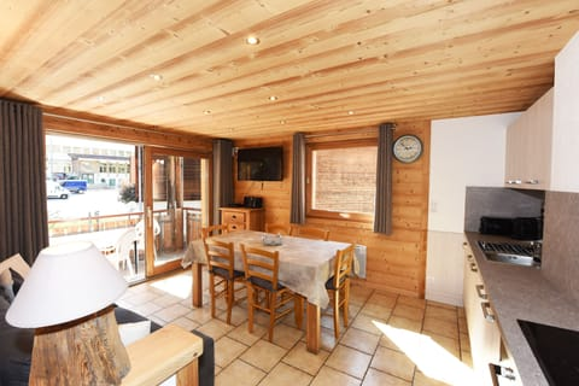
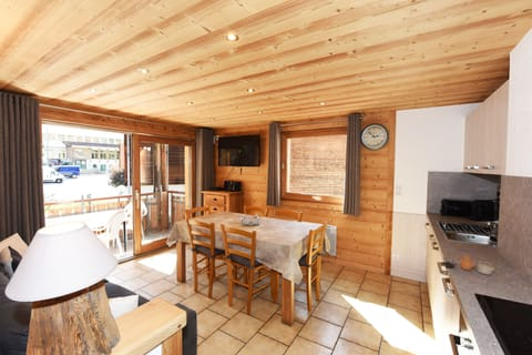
+ teapot [441,253,495,275]
